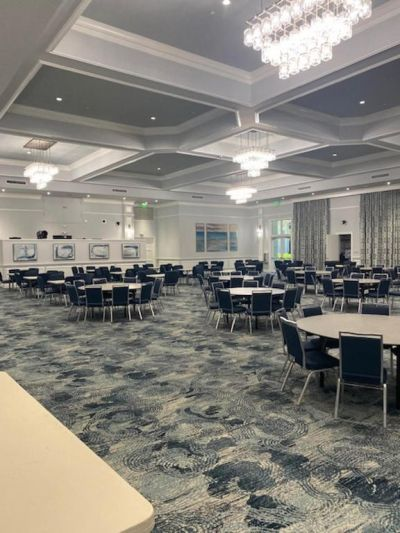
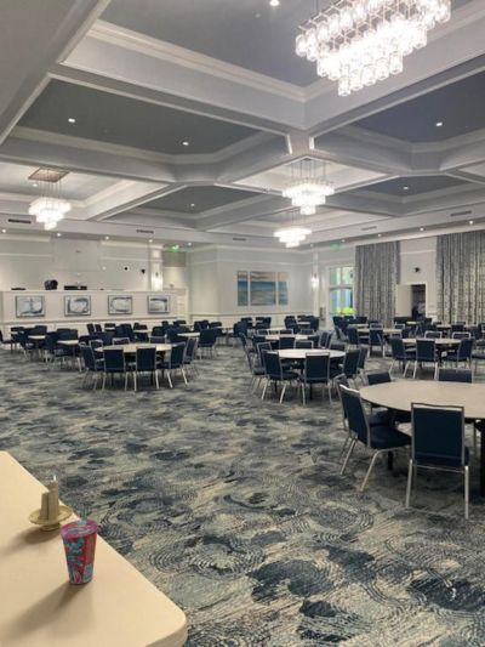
+ candle holder [28,476,74,532]
+ cup [59,518,99,585]
